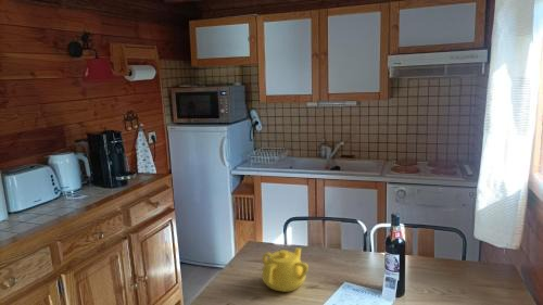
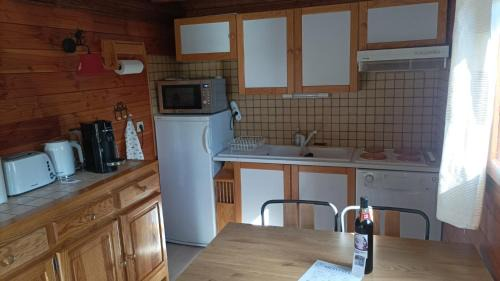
- teapot [261,246,310,293]
